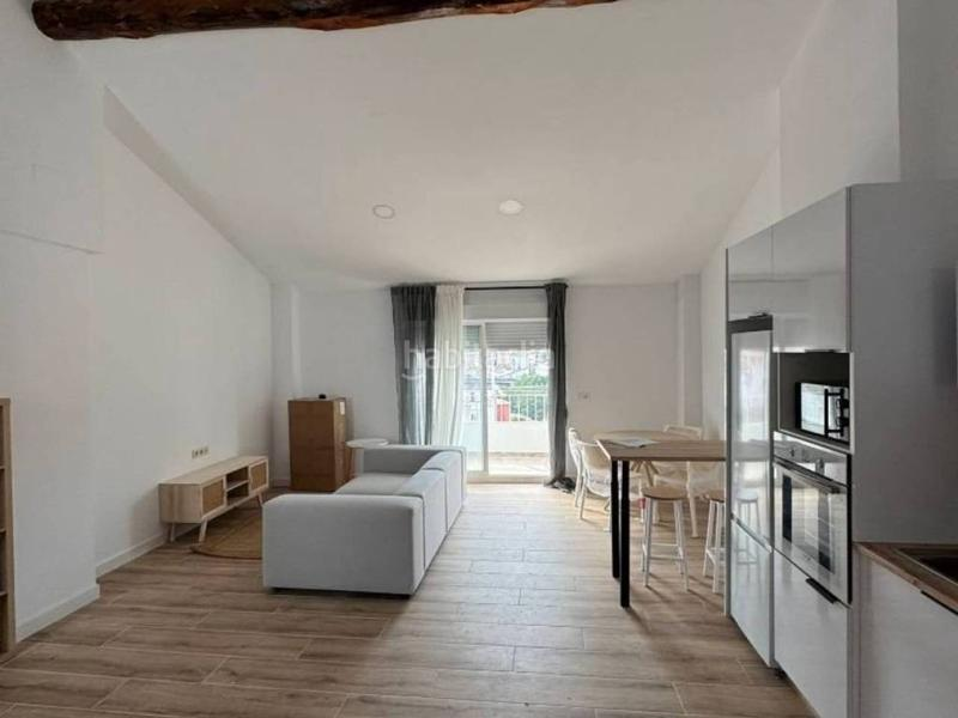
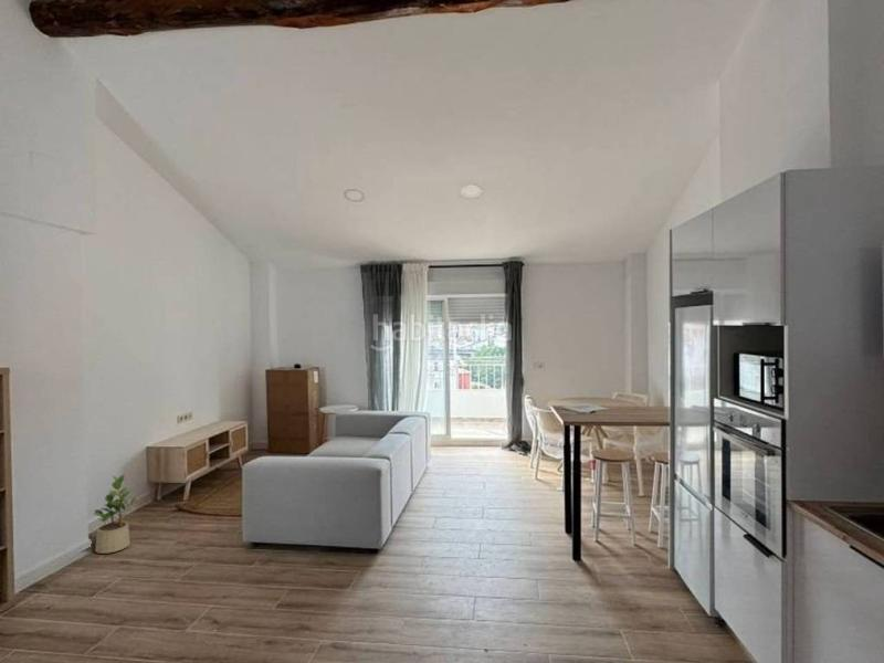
+ potted plant [92,474,138,555]
